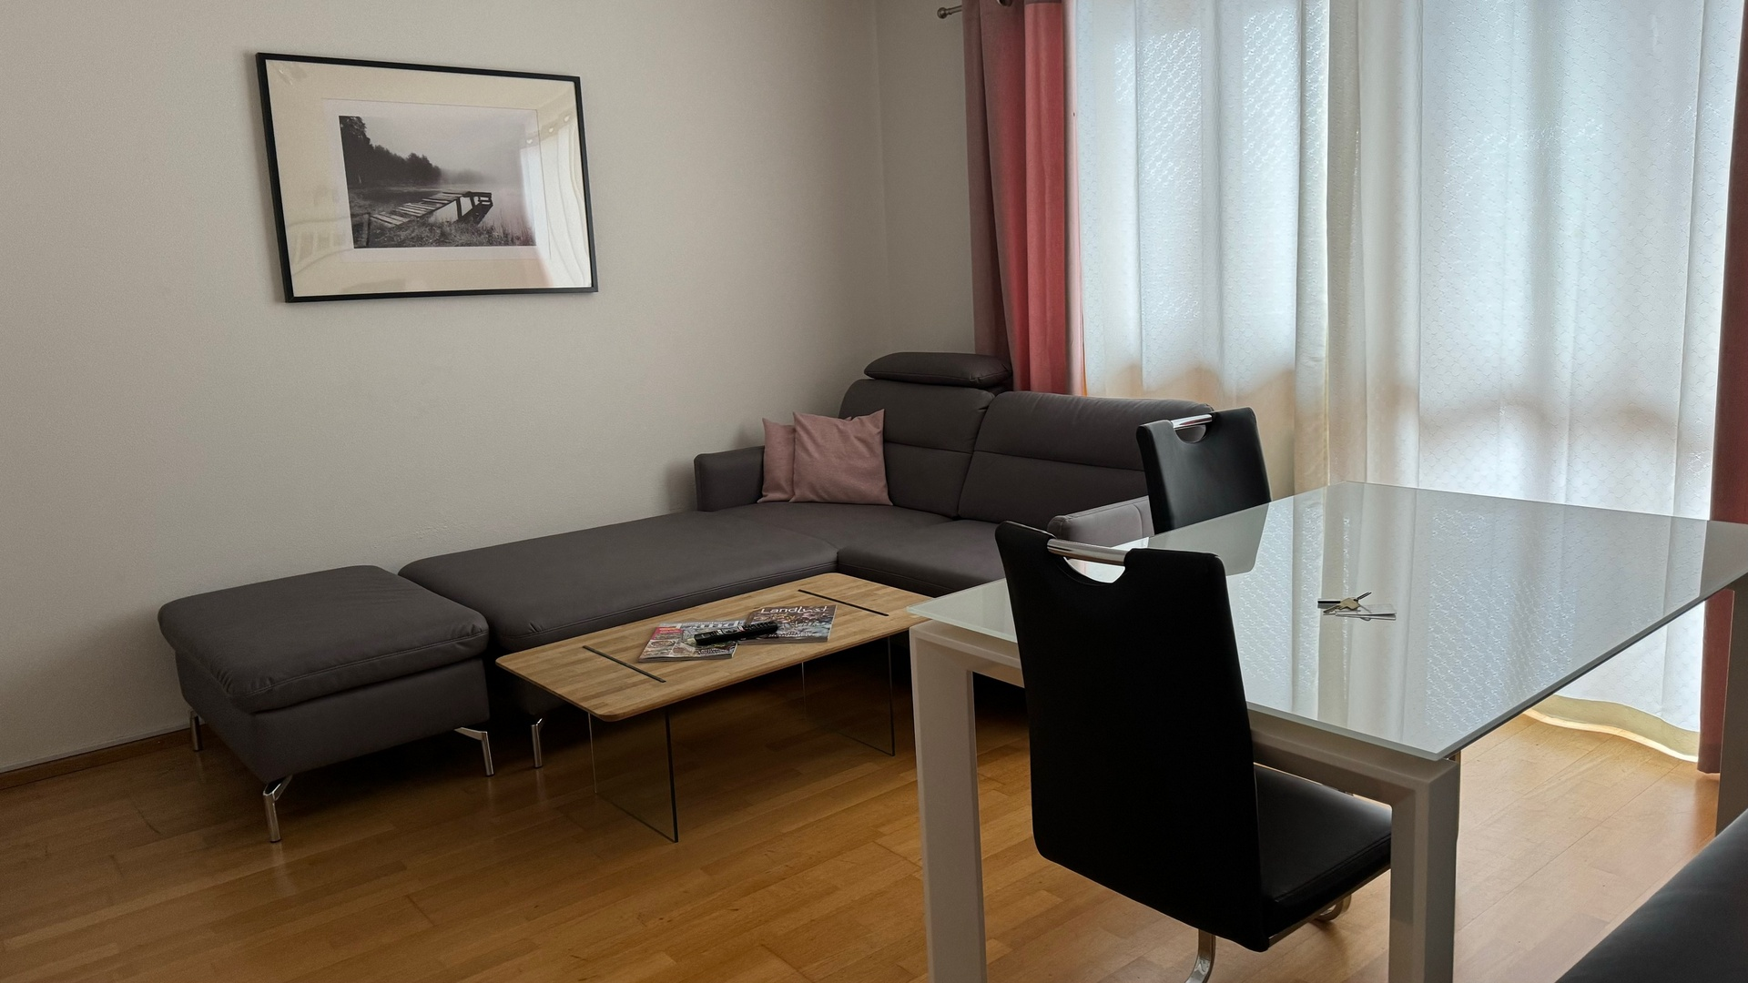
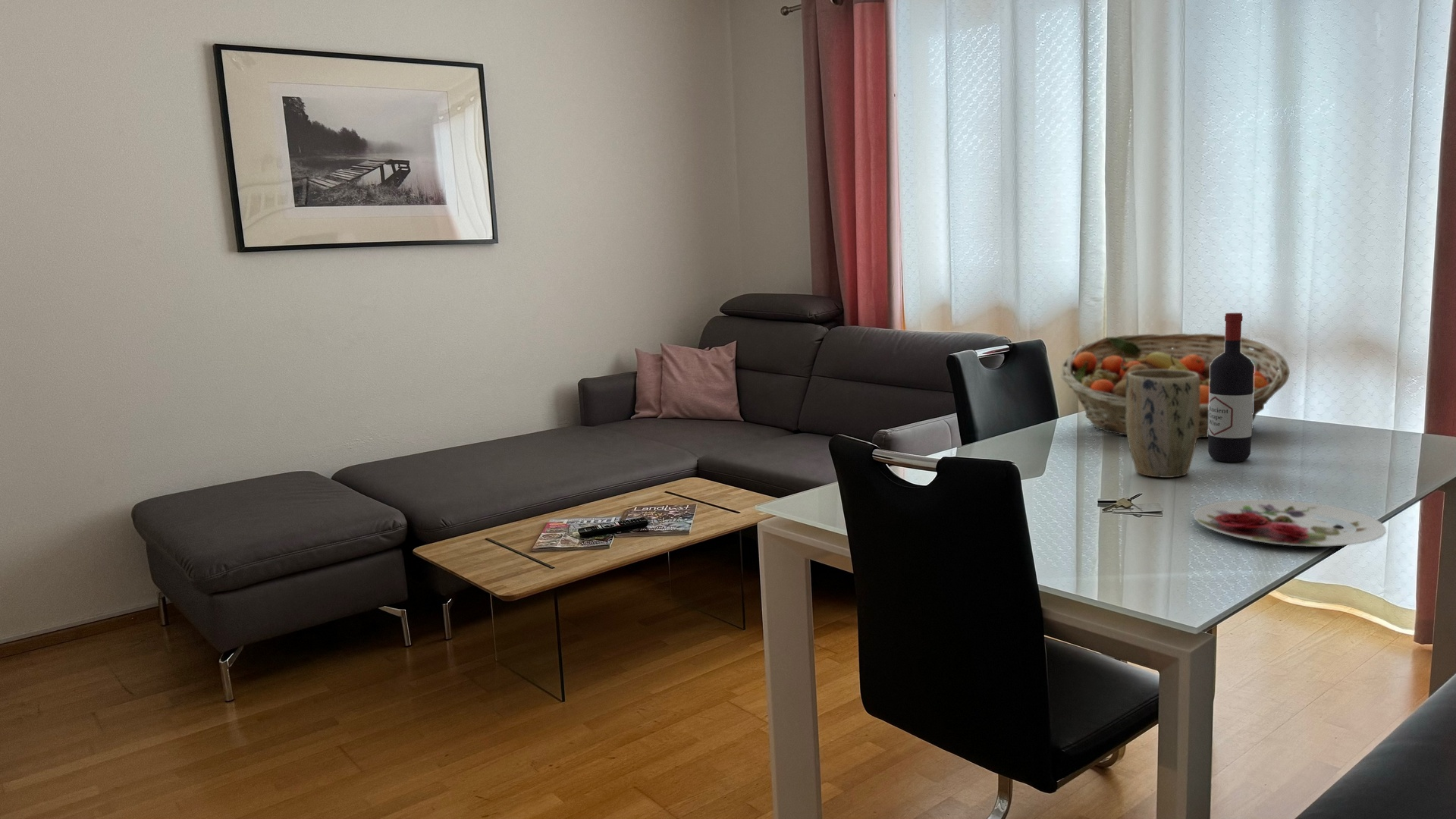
+ wine bottle [1207,312,1254,463]
+ fruit basket [1060,333,1291,439]
+ plate [1193,498,1387,548]
+ plant pot [1125,369,1200,479]
